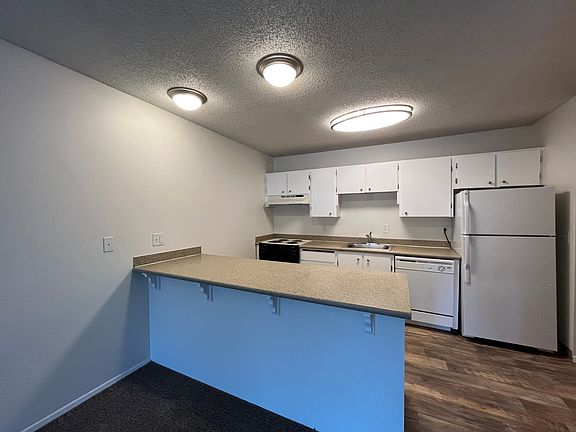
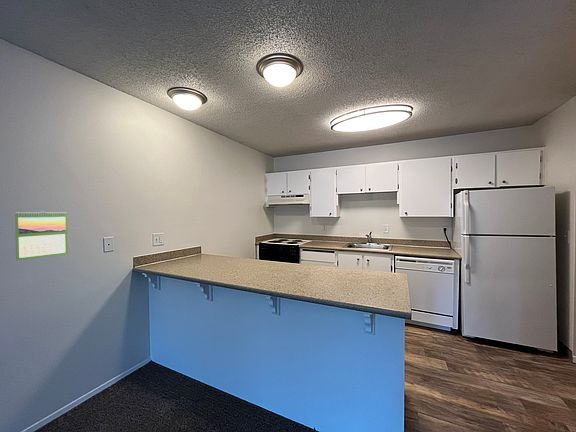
+ calendar [14,210,69,262]
